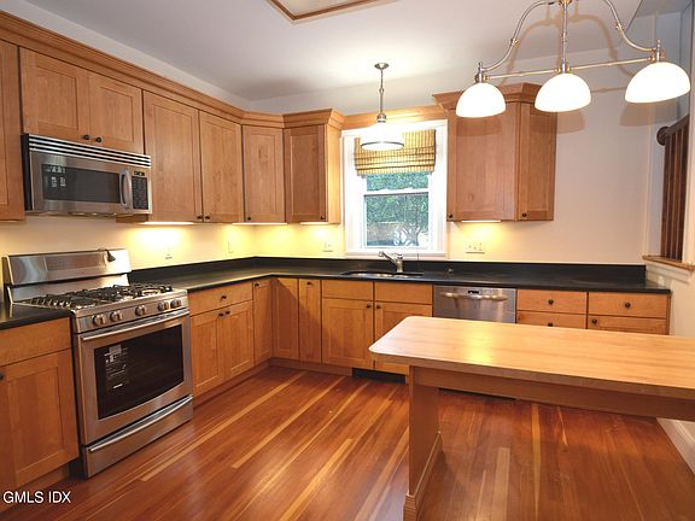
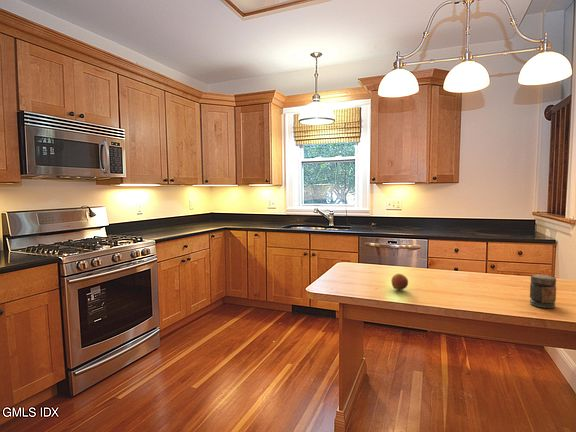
+ jar [529,274,557,309]
+ apple [390,273,409,291]
